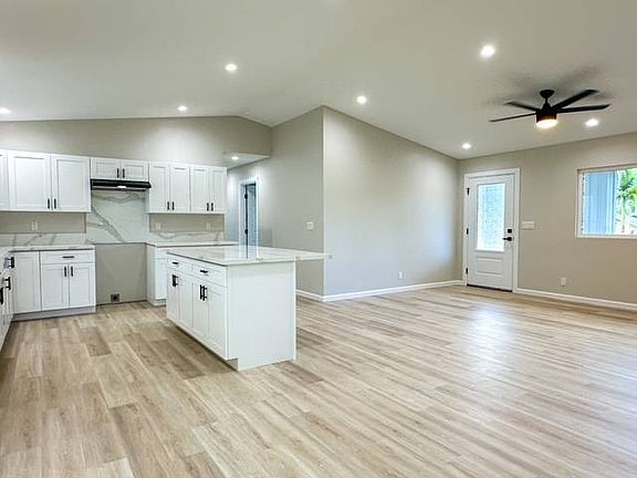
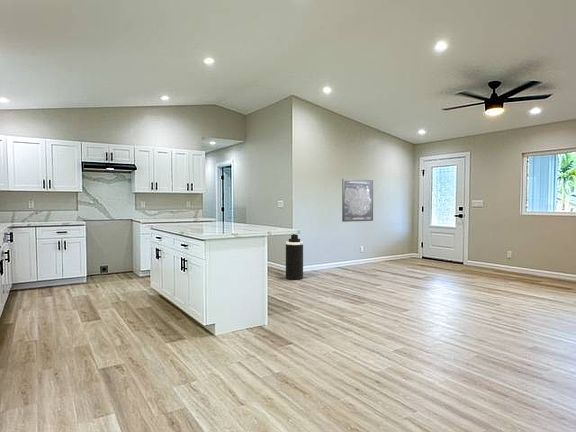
+ trash can [285,233,304,281]
+ wall art [341,178,374,223]
